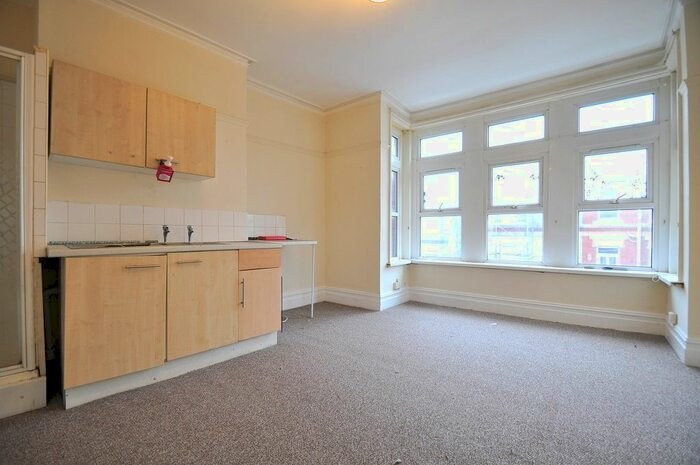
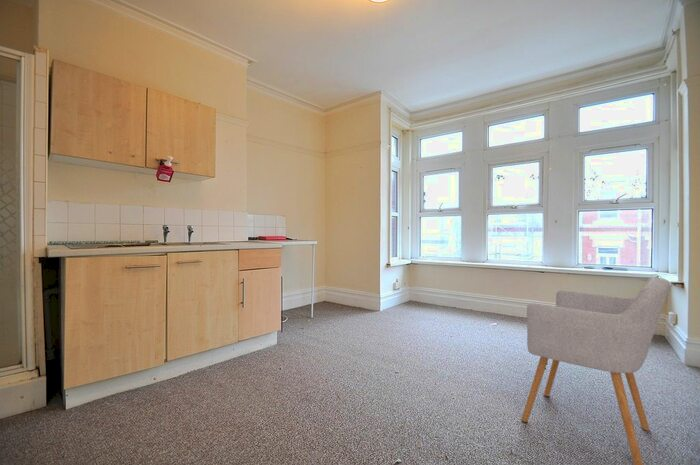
+ chair [521,276,671,465]
